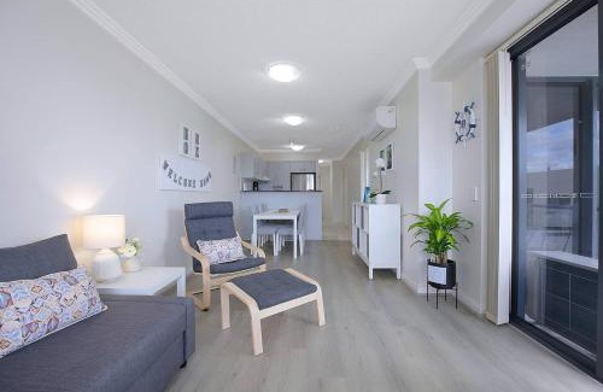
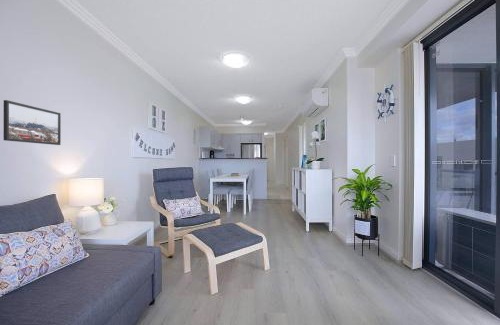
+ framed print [3,99,62,146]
